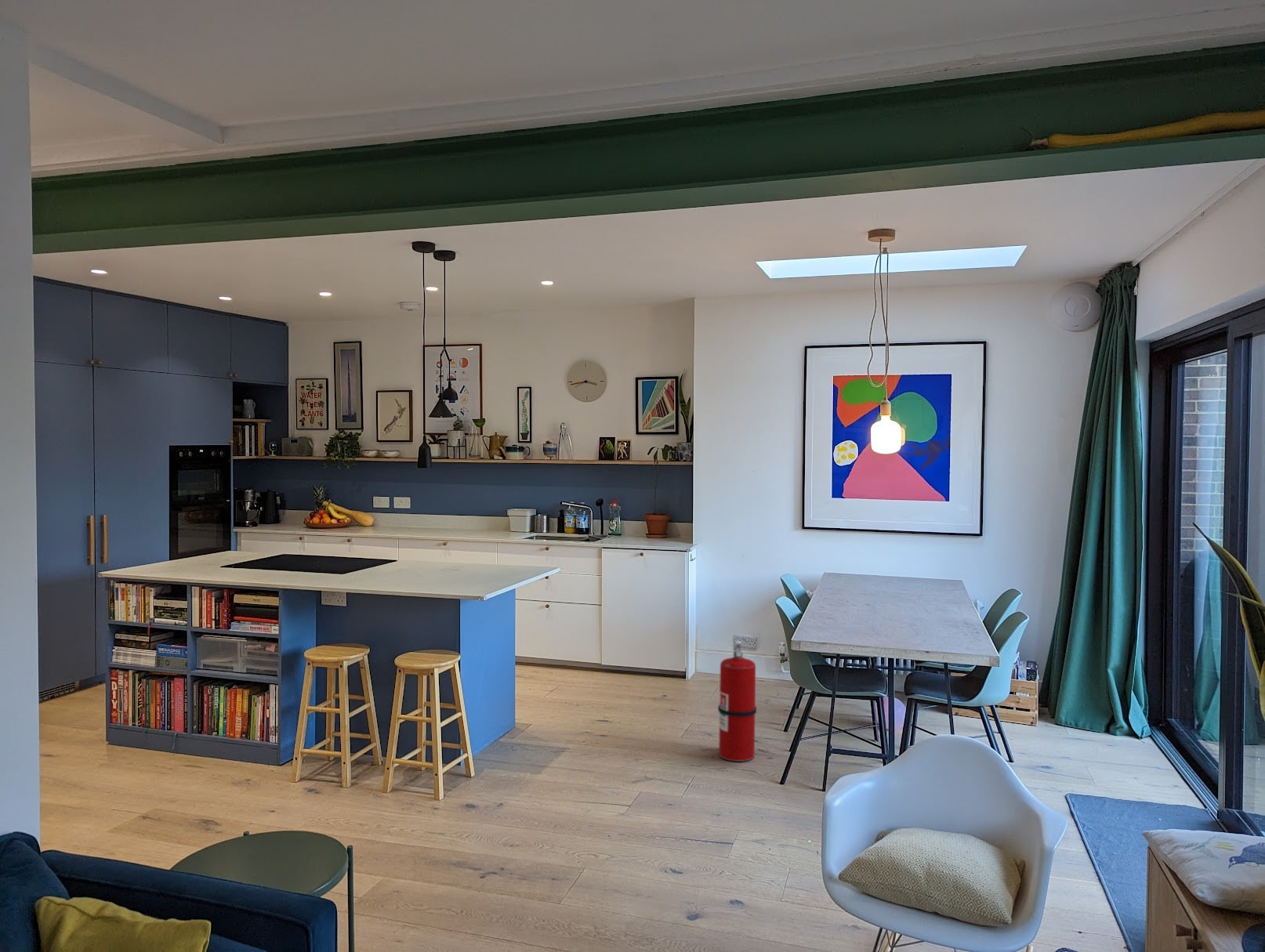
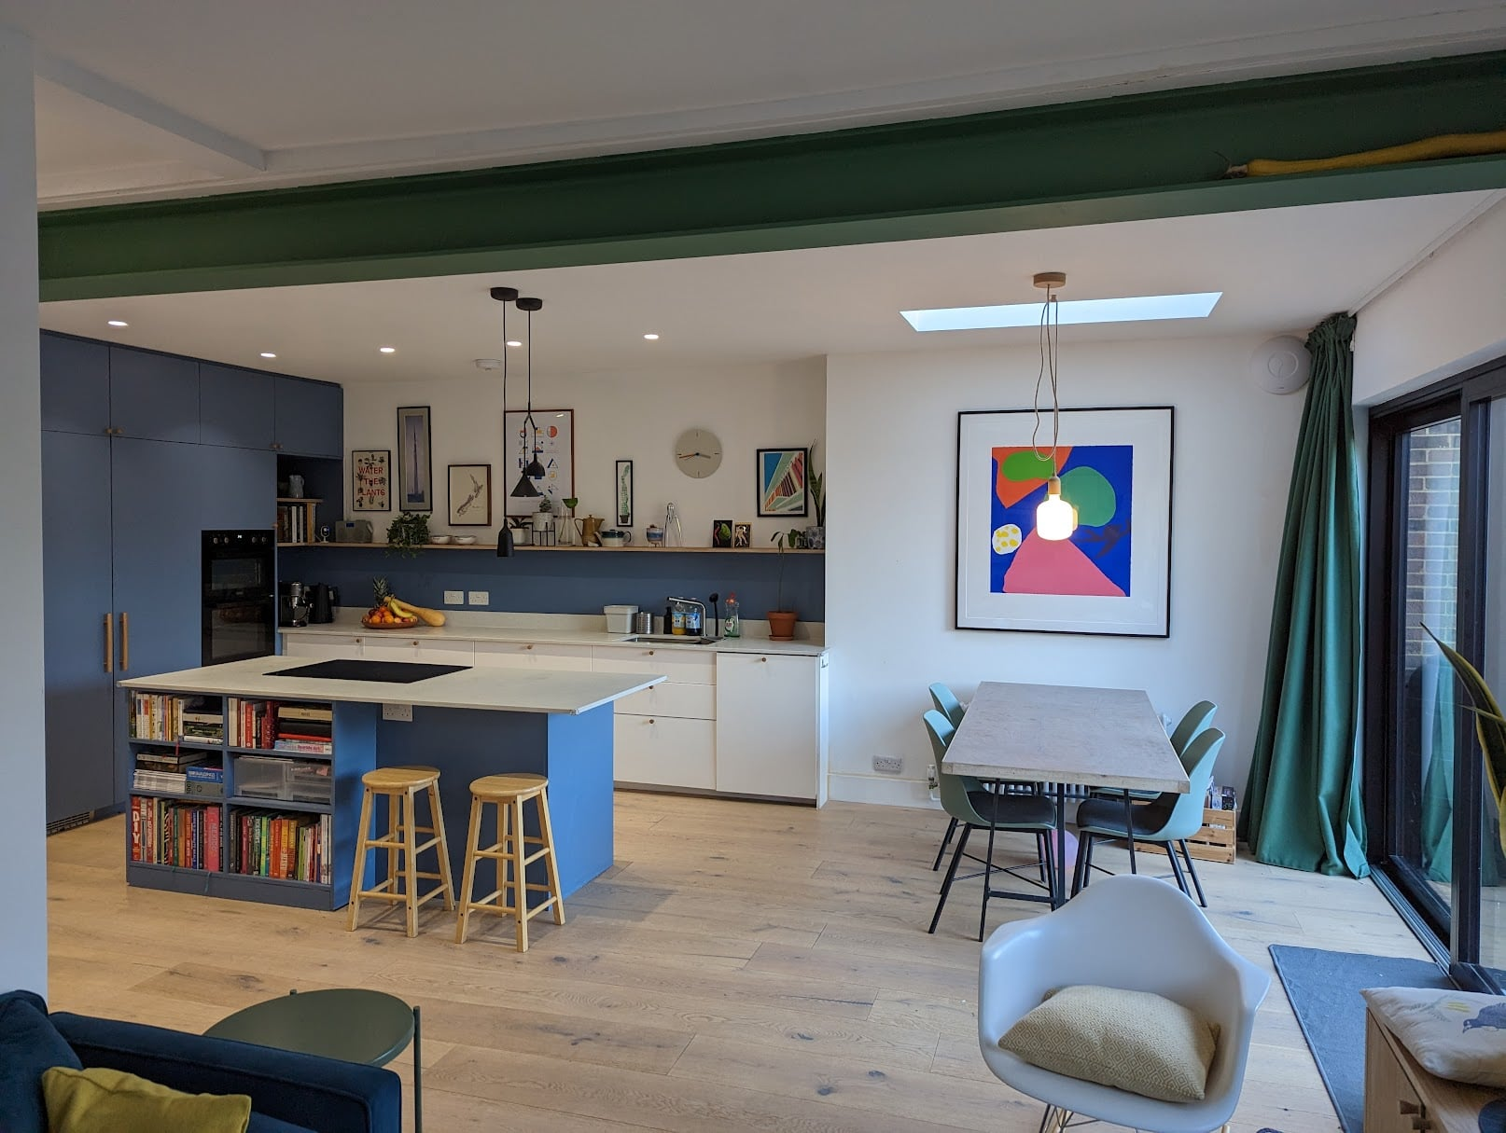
- fire extinguisher [717,640,757,762]
